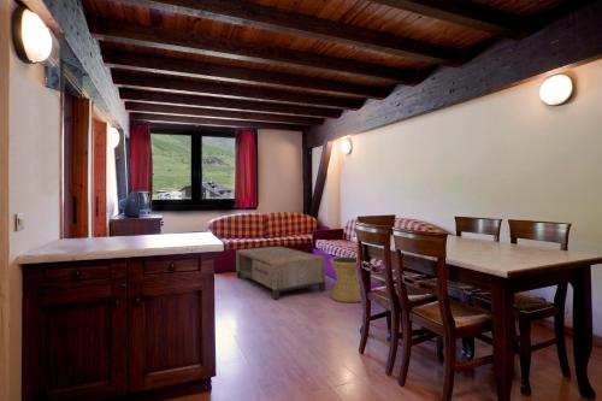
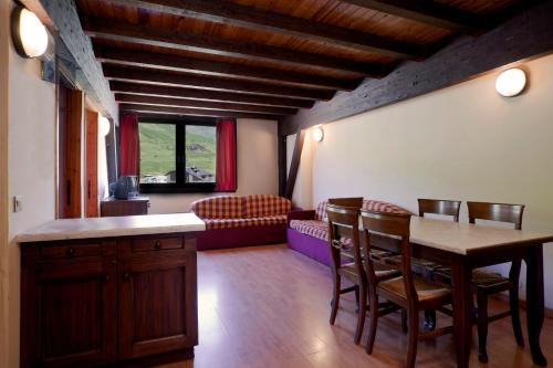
- coffee table [235,246,326,300]
- side table [330,255,362,303]
